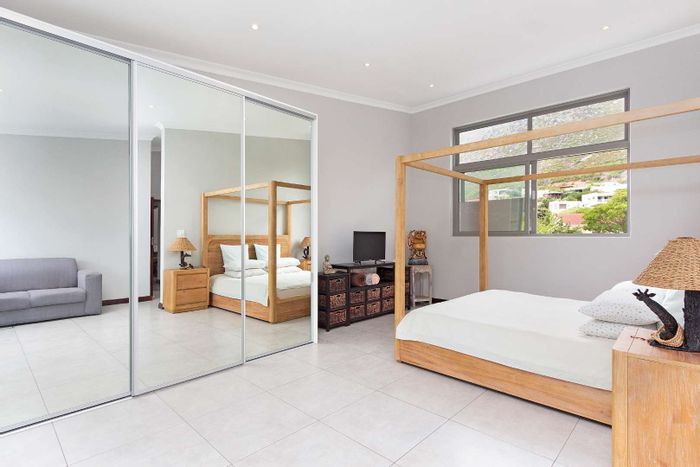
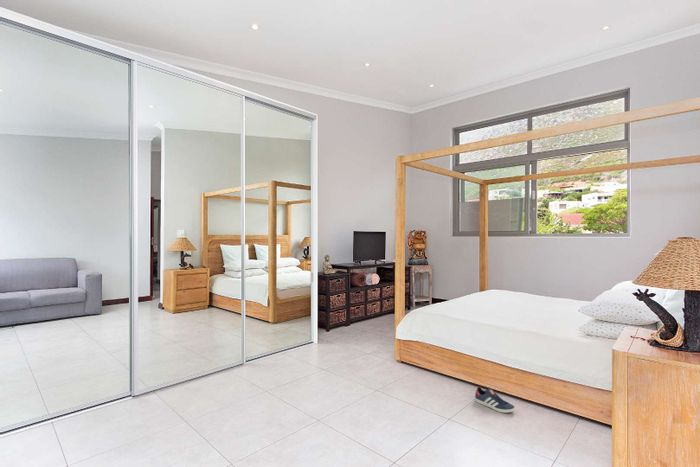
+ sneaker [474,385,516,414]
